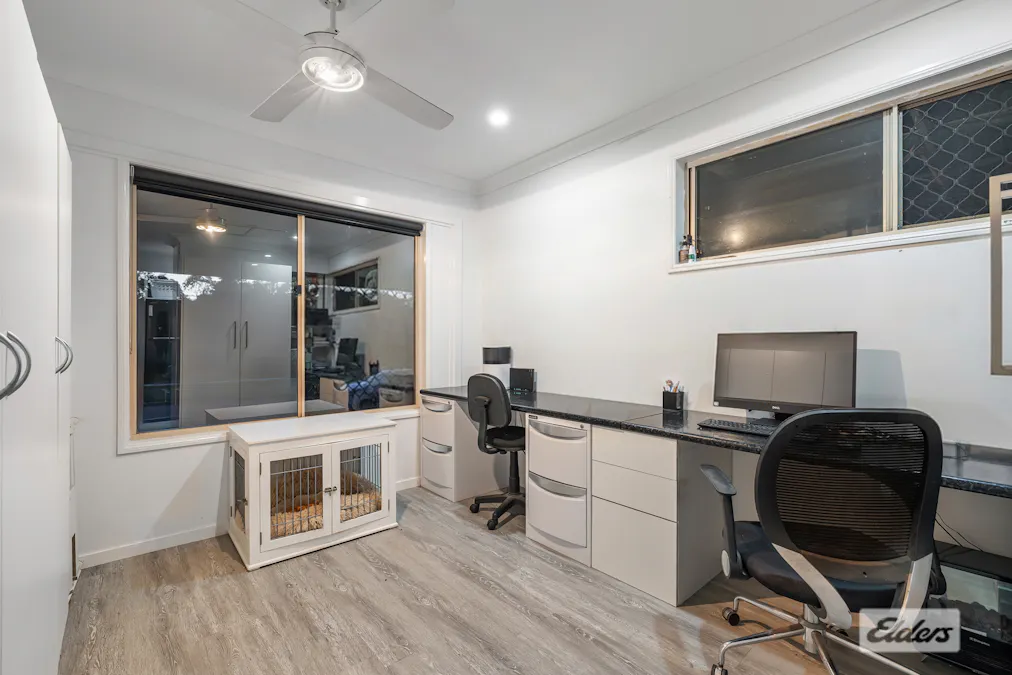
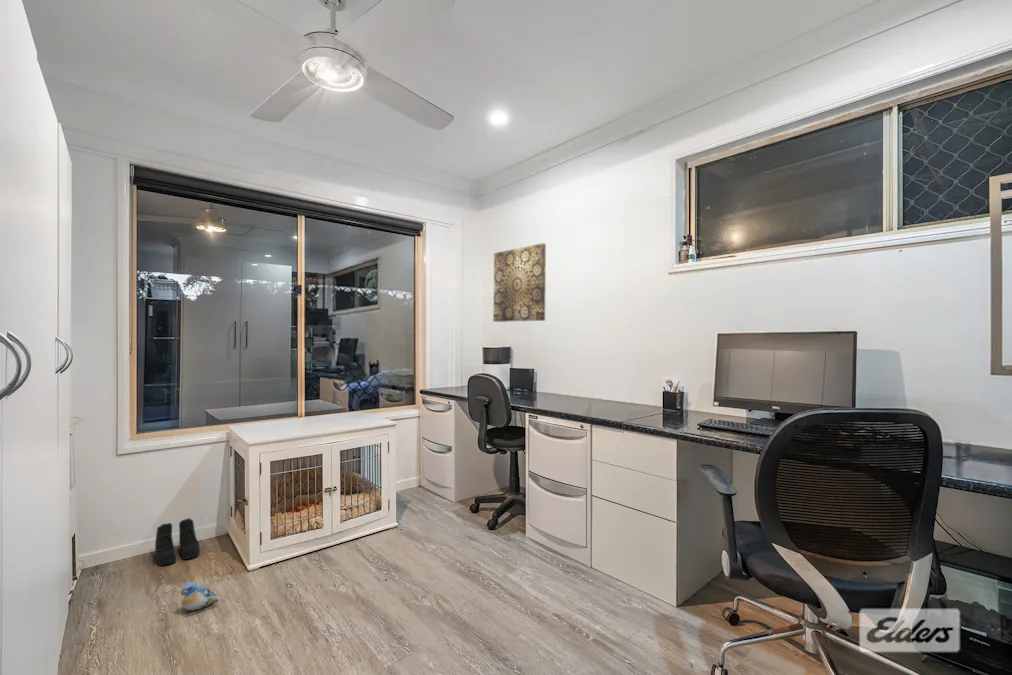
+ plush toy [180,581,221,611]
+ wall art [492,242,547,323]
+ boots [154,517,201,567]
